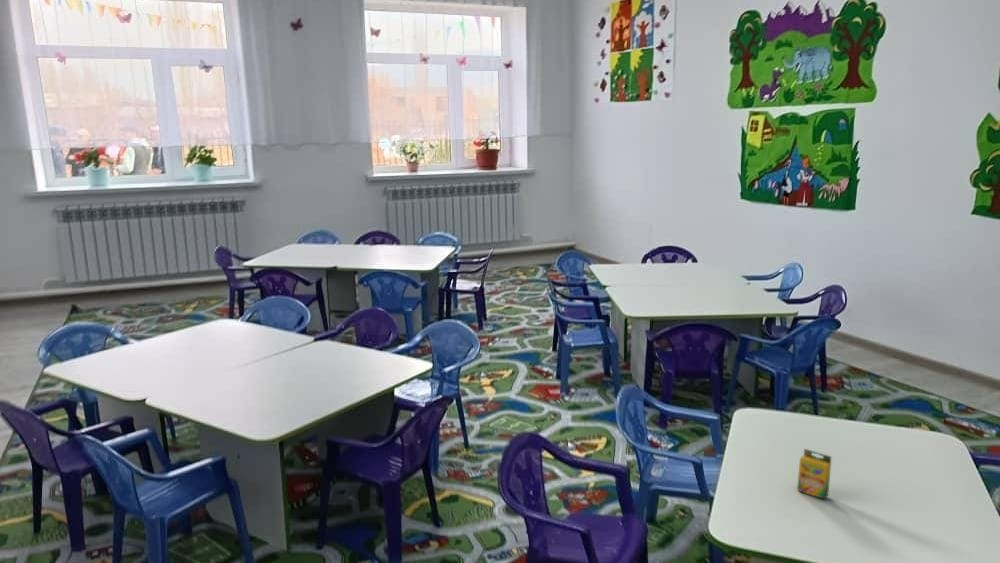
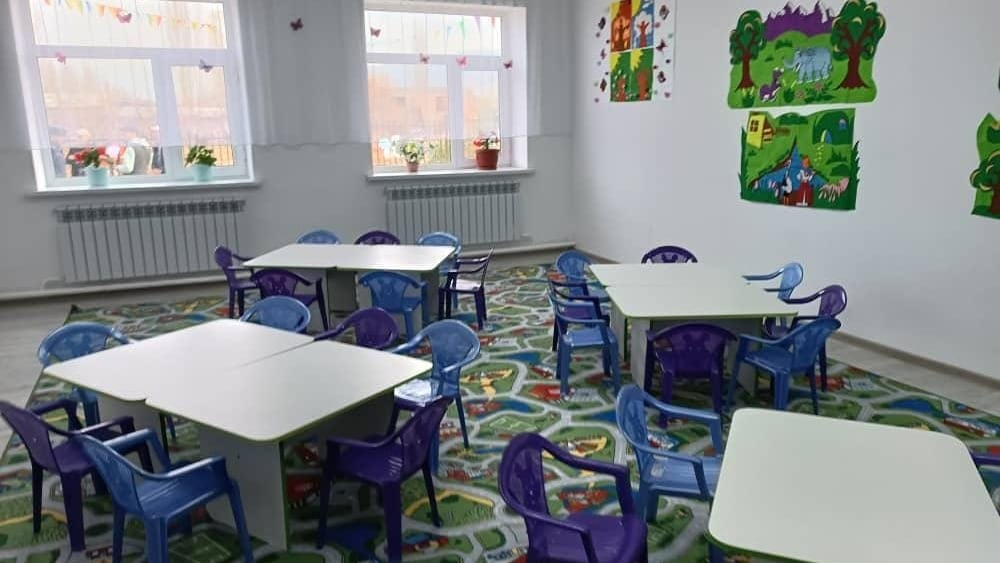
- crayon box [796,448,832,500]
